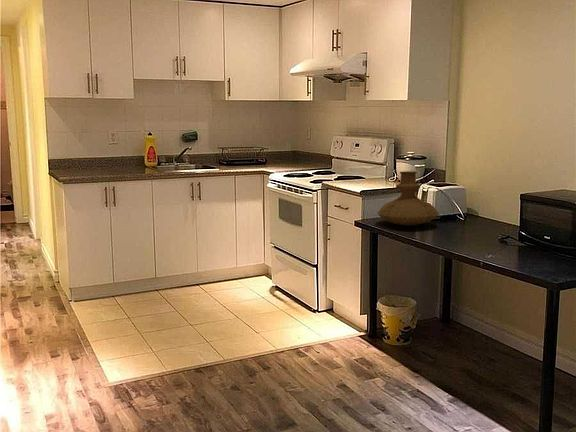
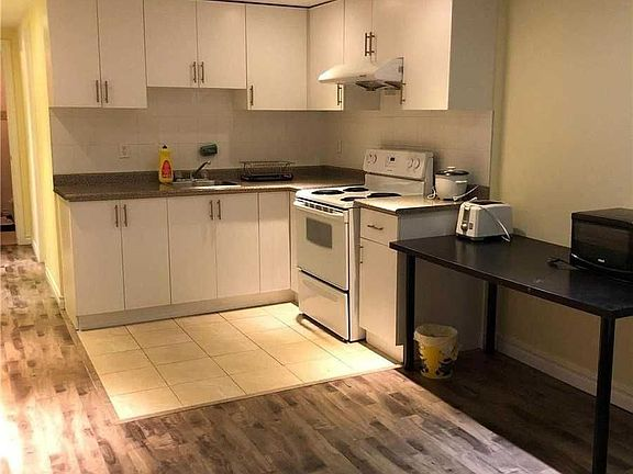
- vase [376,170,440,227]
